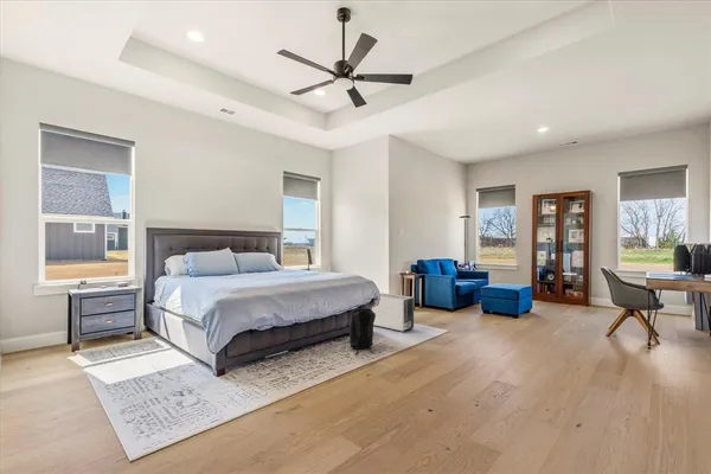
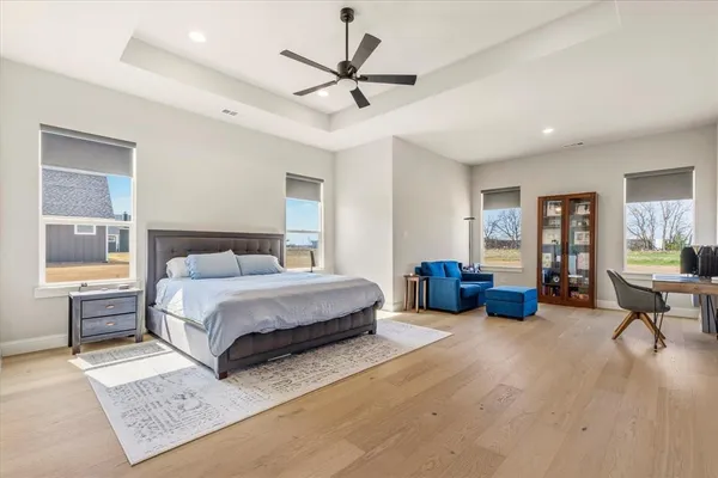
- backpack [348,307,376,357]
- air purifier [371,292,415,333]
